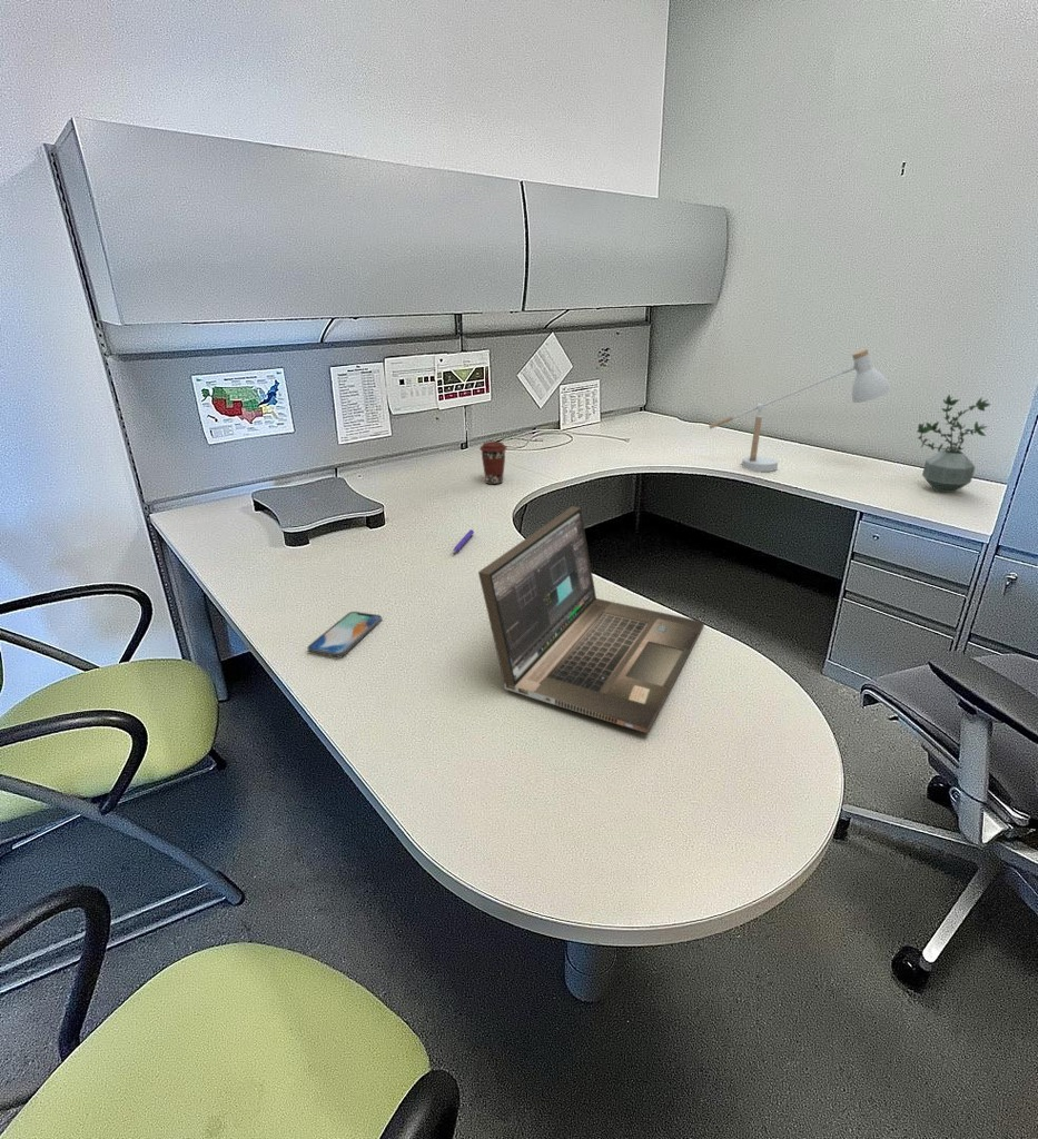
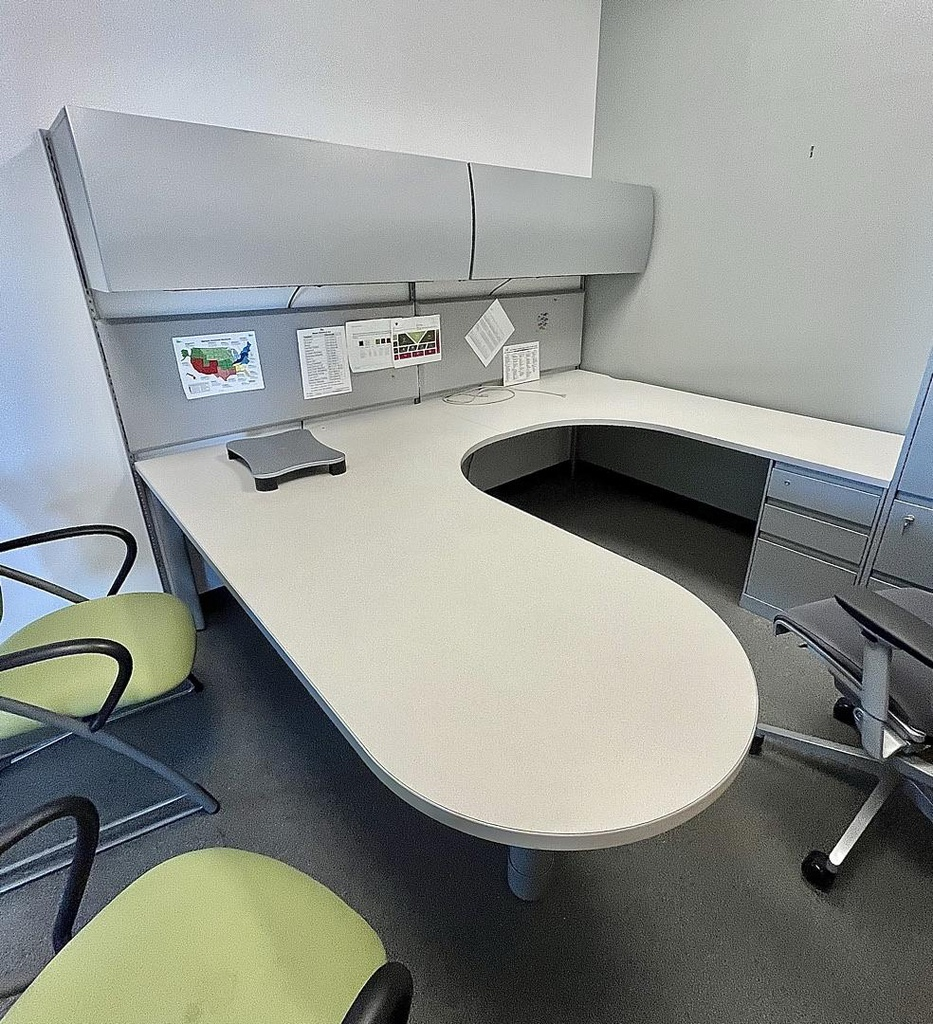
- pen [452,528,475,554]
- coffee cup [478,440,507,485]
- potted plant [916,394,992,494]
- laptop [477,505,705,734]
- smartphone [307,611,383,657]
- desk lamp [708,348,892,473]
